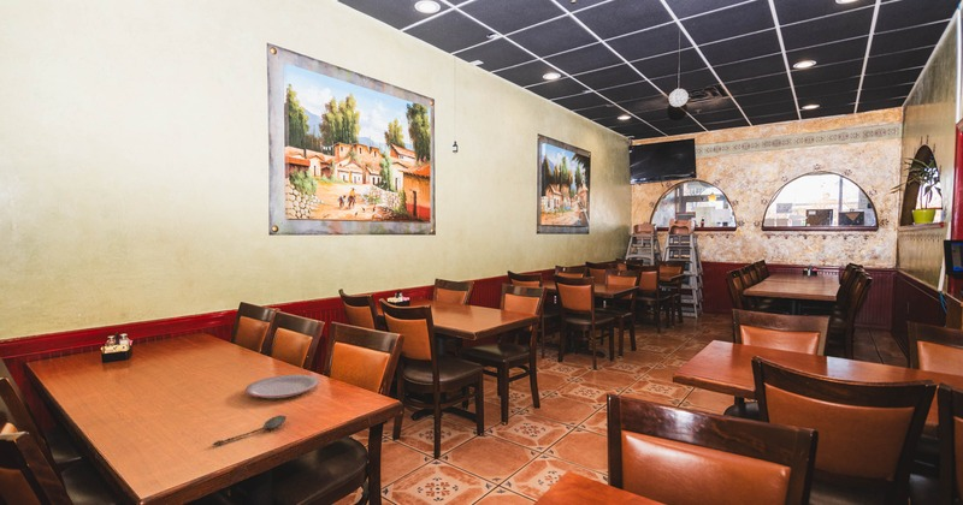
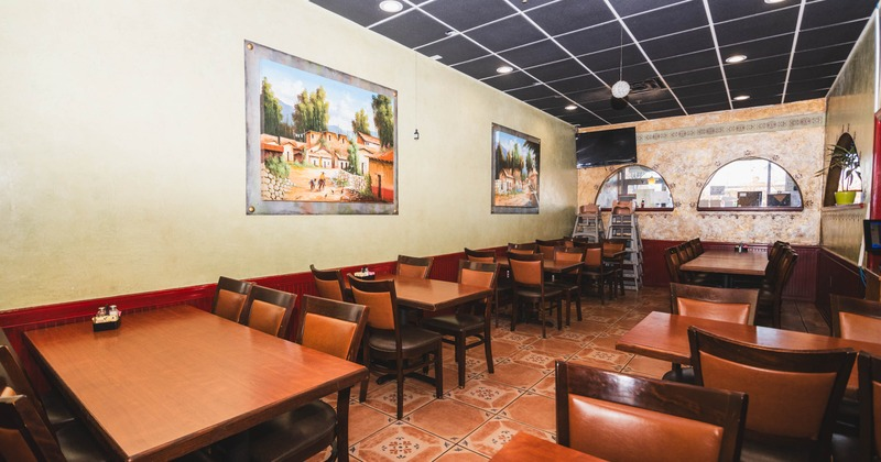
- plate [244,374,320,399]
- spoon [212,414,288,446]
